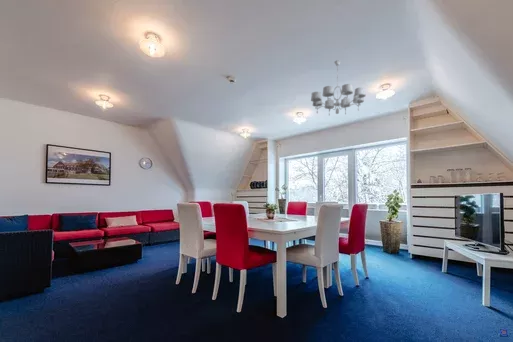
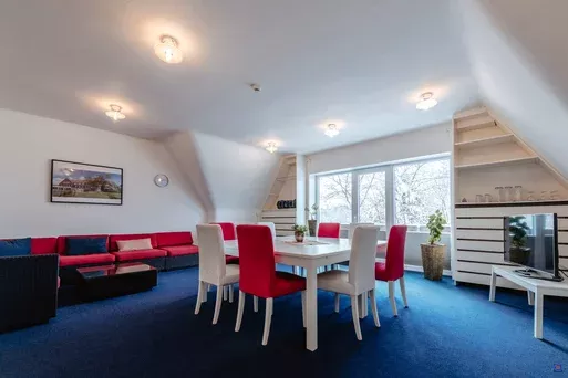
- chandelier [310,59,367,117]
